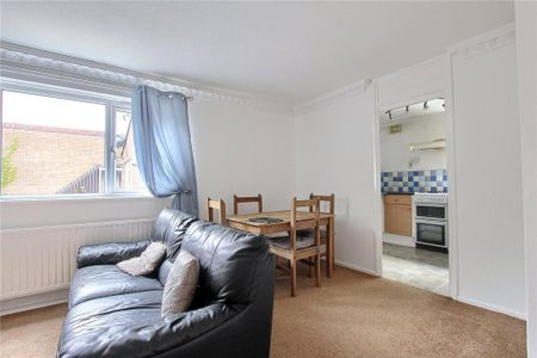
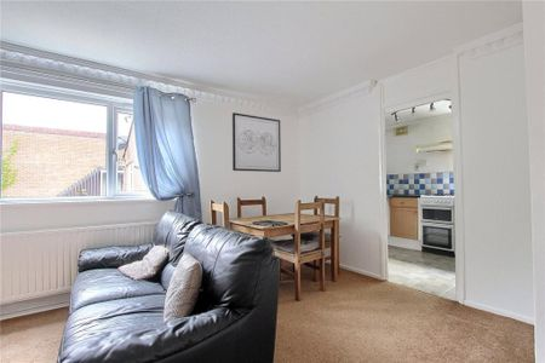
+ wall art [231,111,282,173]
